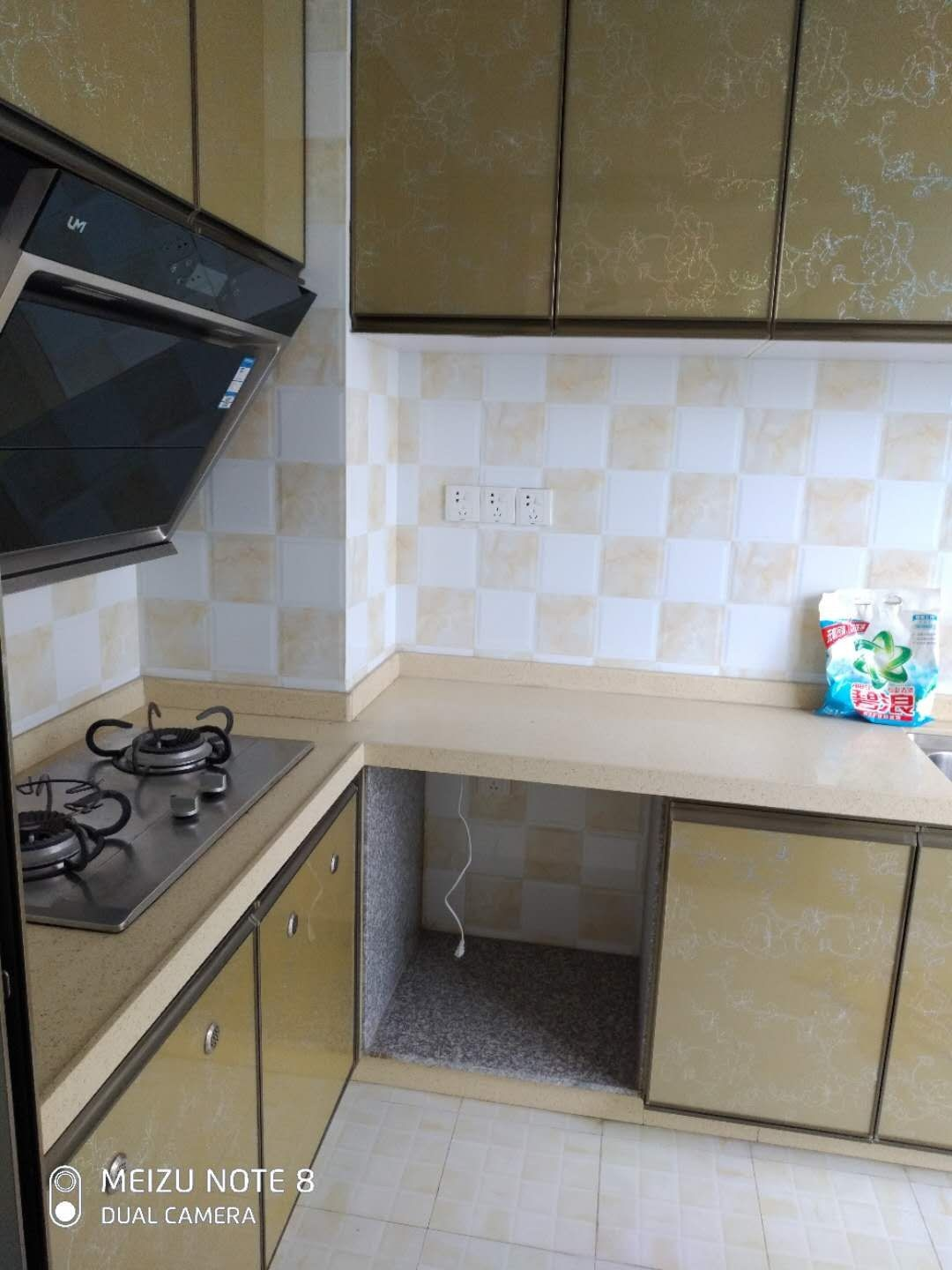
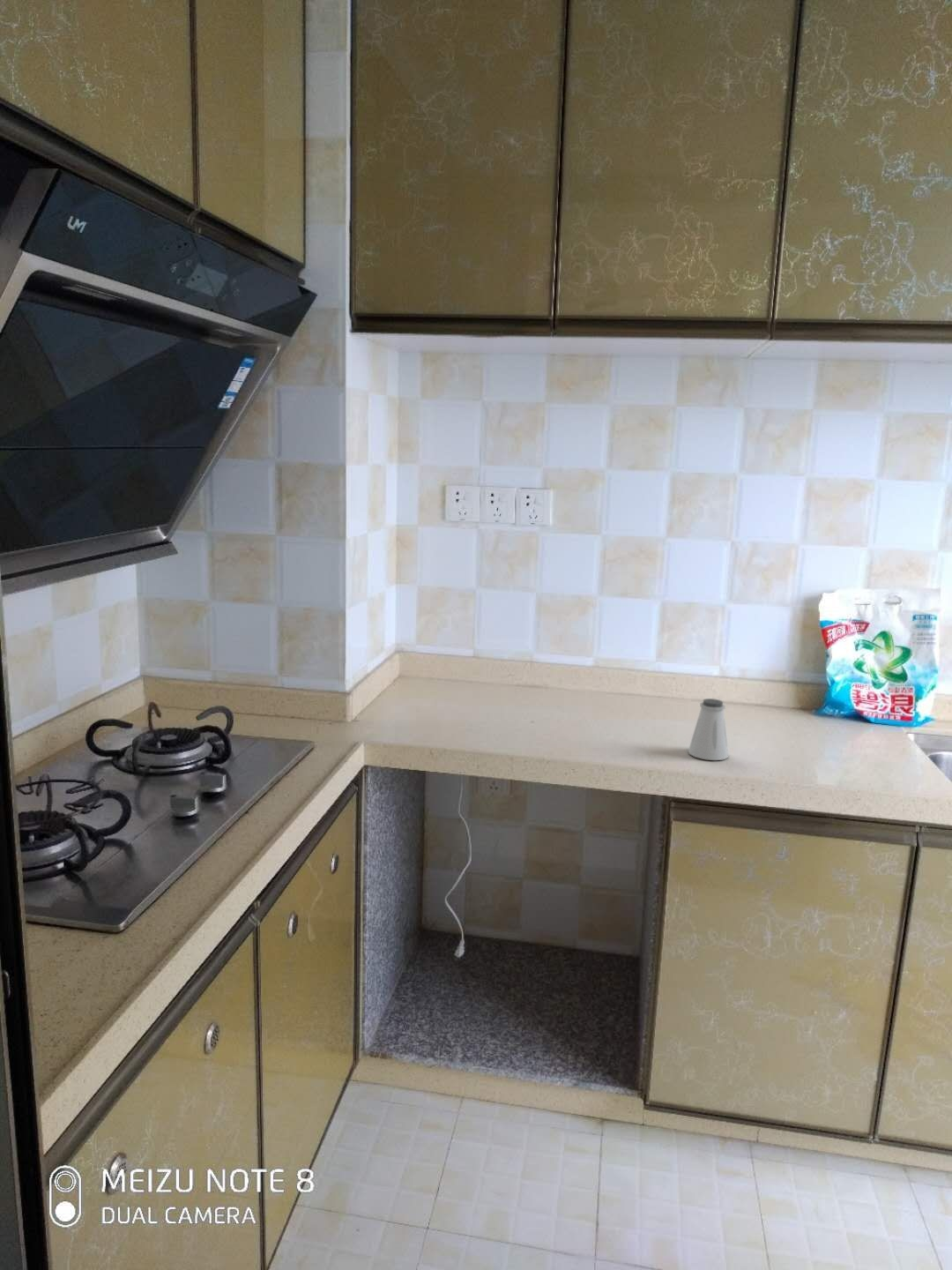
+ saltshaker [688,698,730,761]
